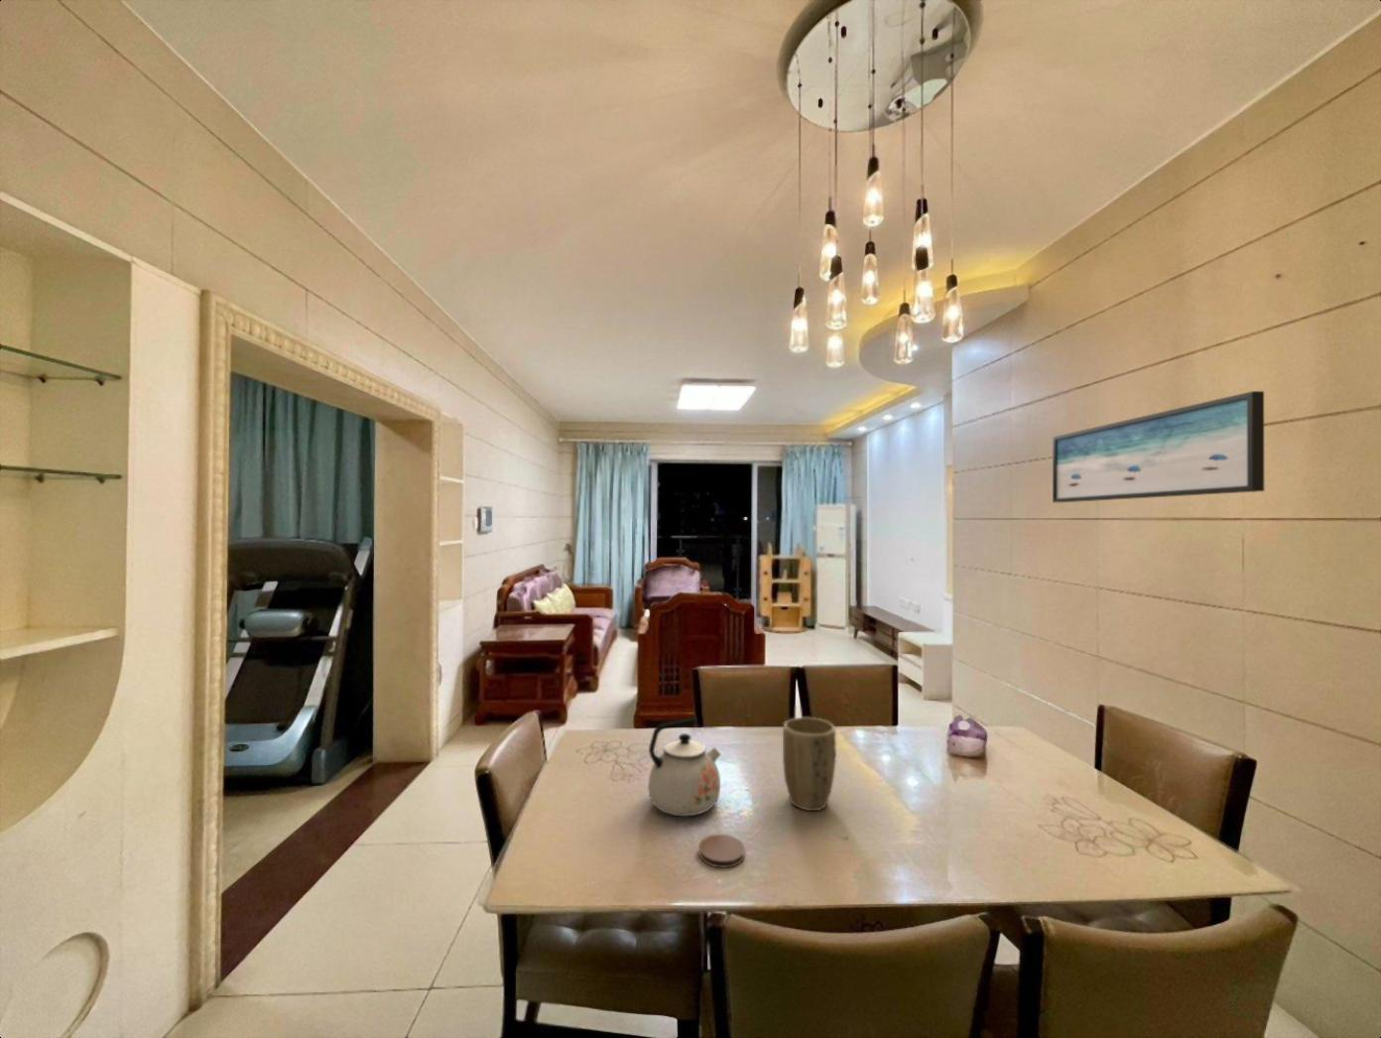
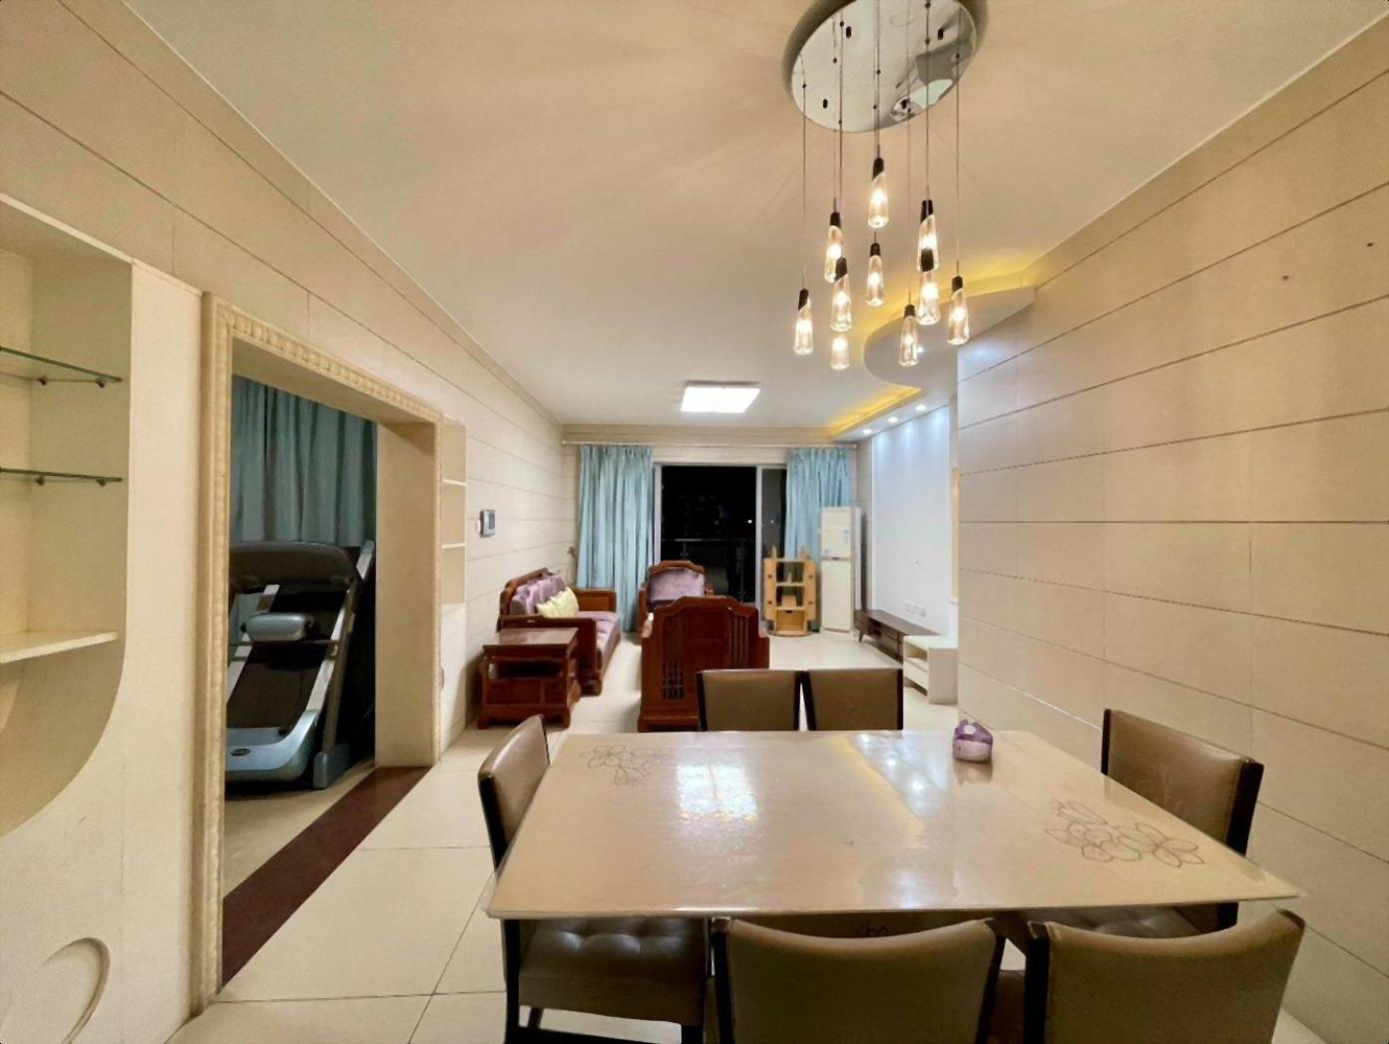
- coaster [699,834,746,868]
- wall art [1052,390,1265,503]
- plant pot [782,716,837,811]
- kettle [646,716,723,817]
